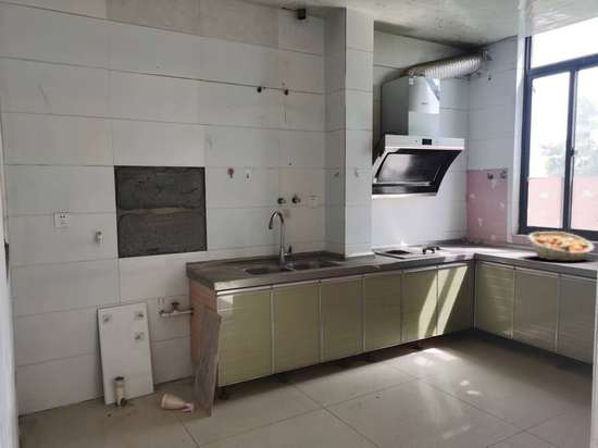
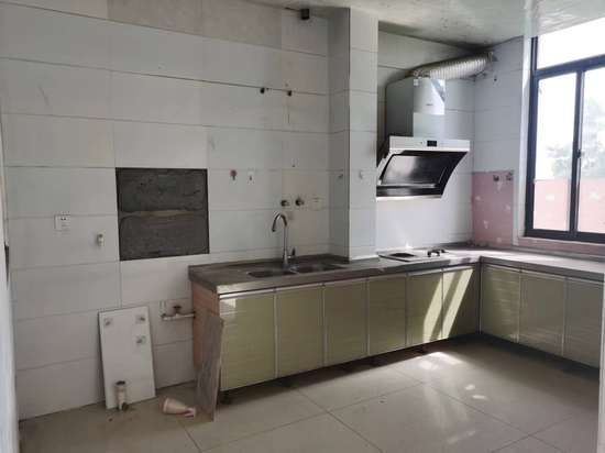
- fruit basket [527,231,596,262]
